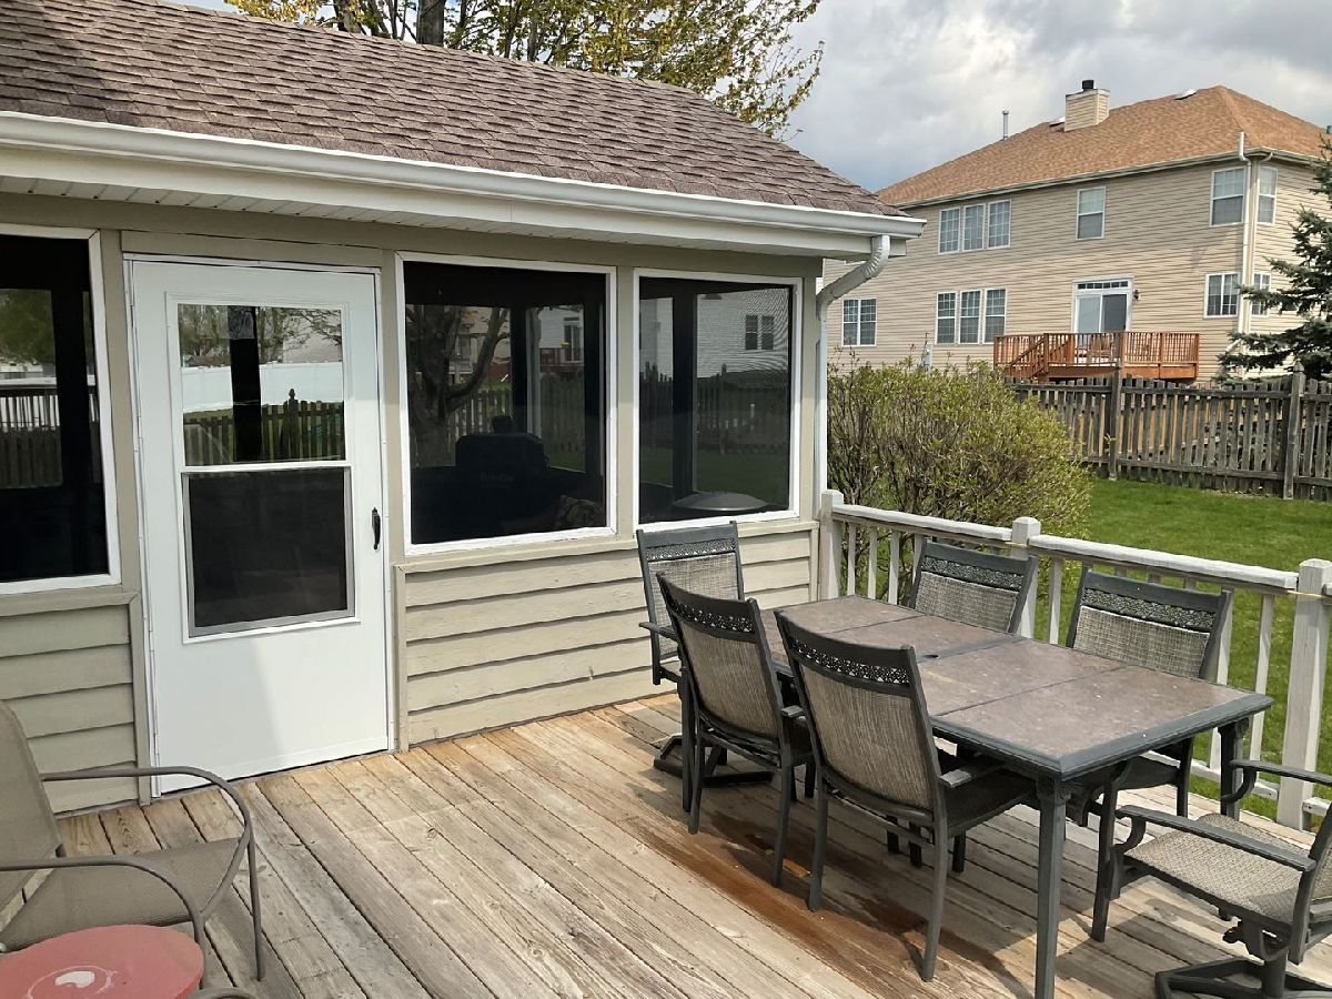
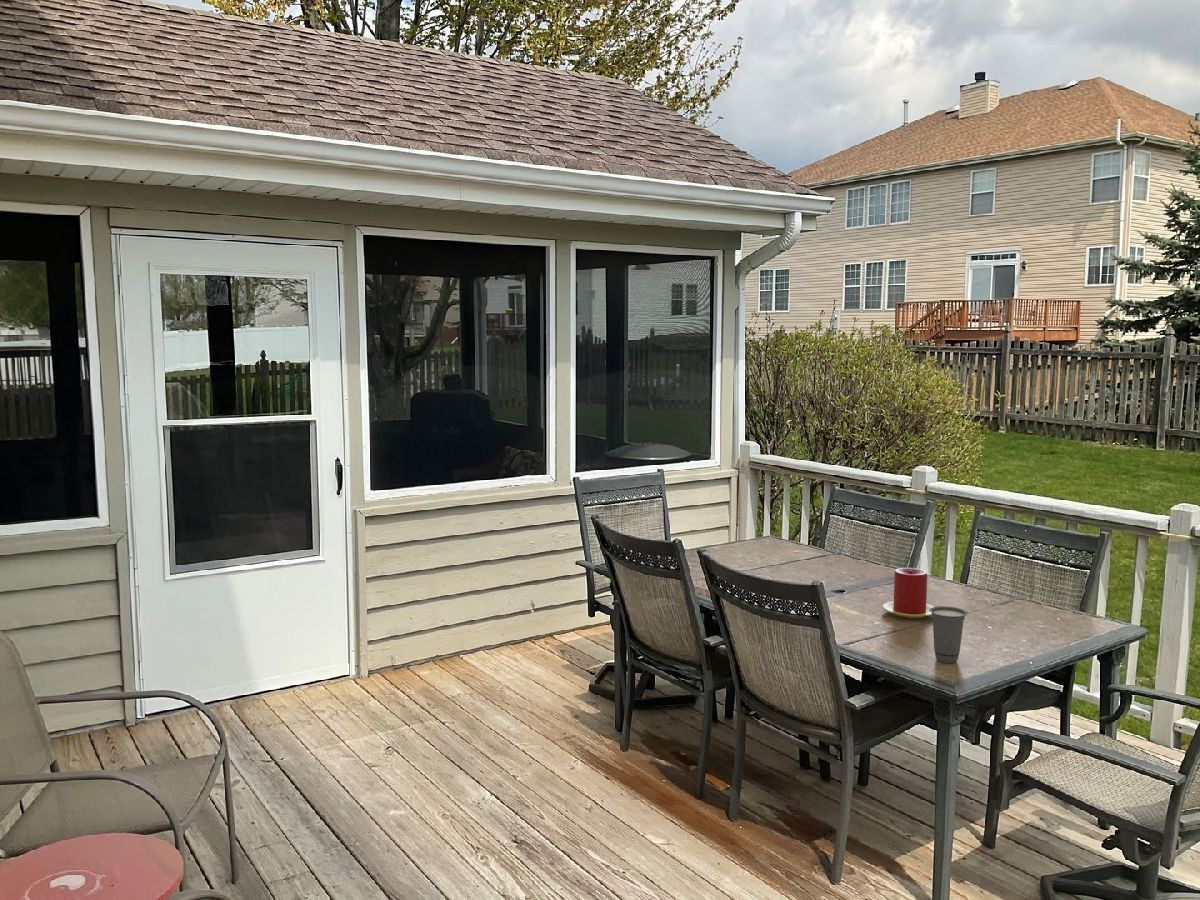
+ candle [882,567,934,619]
+ cup [929,605,969,664]
